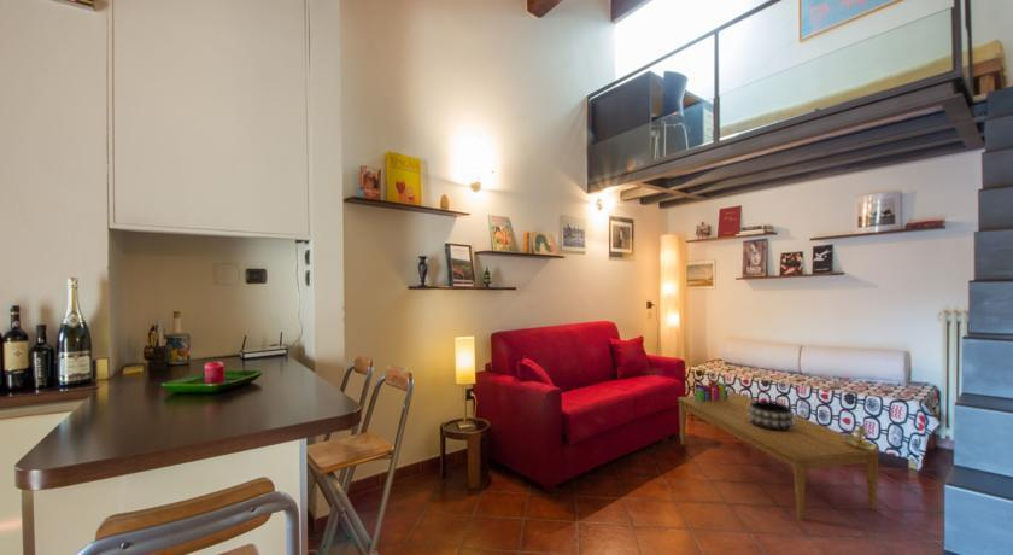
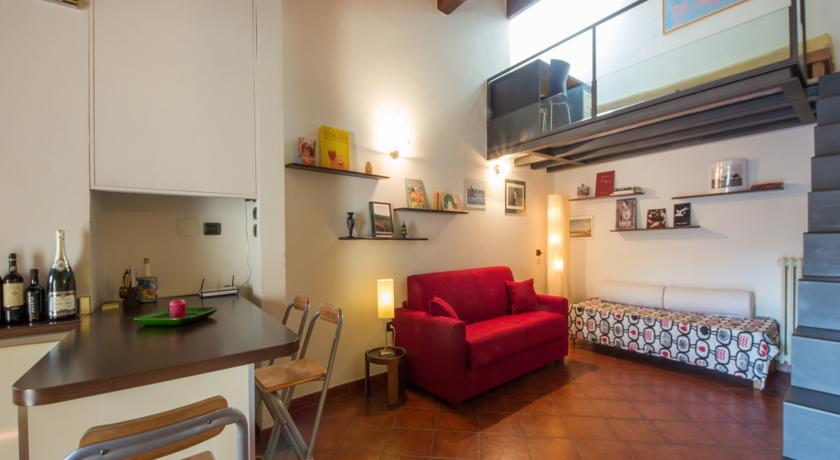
- candle holder [843,416,878,450]
- decorative bowl [748,399,796,431]
- books [695,380,728,402]
- coffee table [677,392,880,521]
